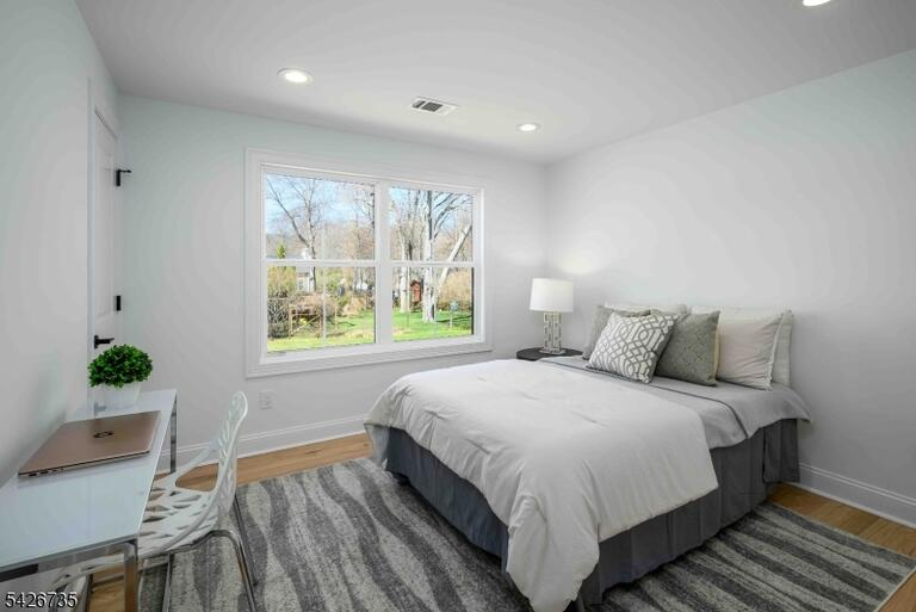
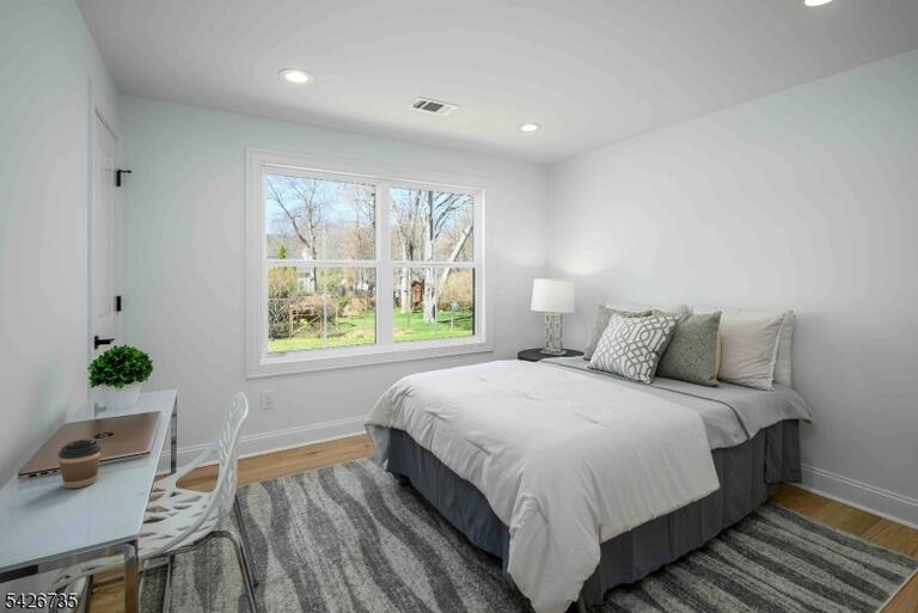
+ coffee cup [57,439,103,489]
